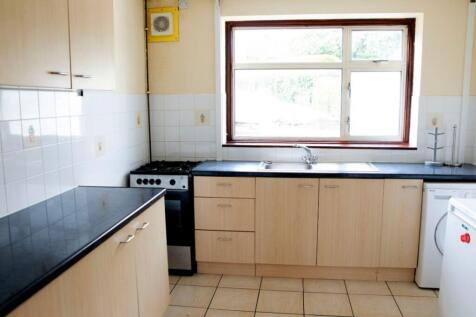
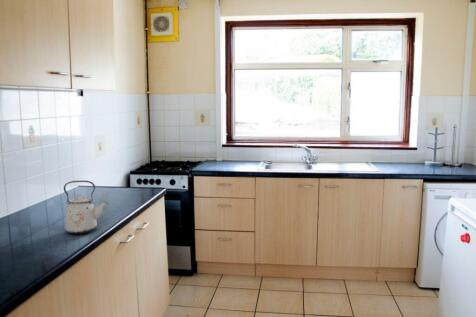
+ kettle [63,180,109,235]
